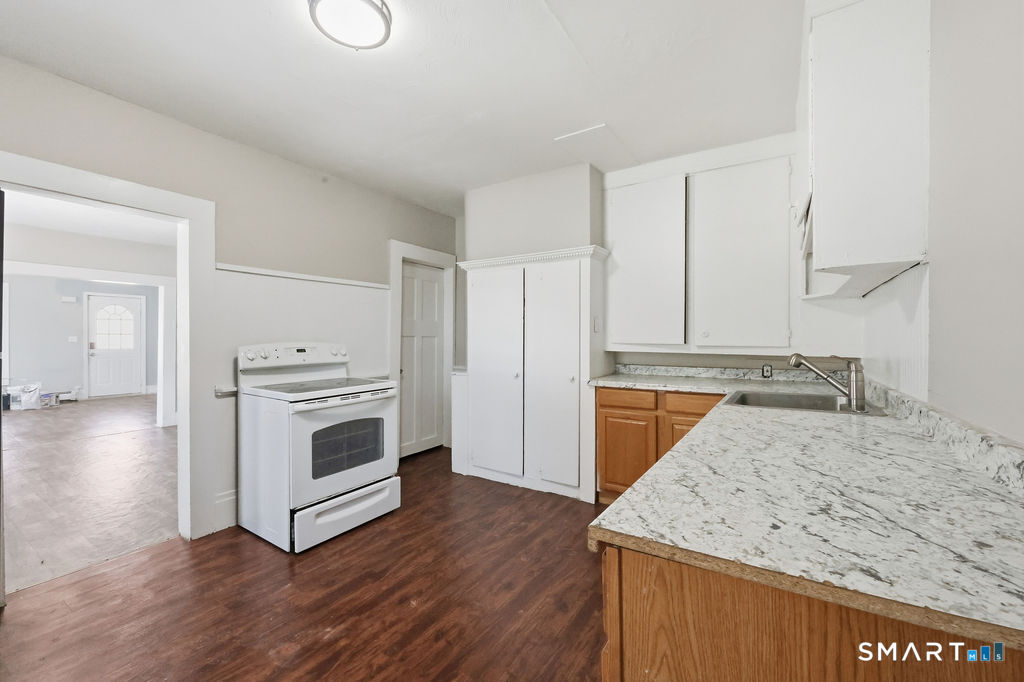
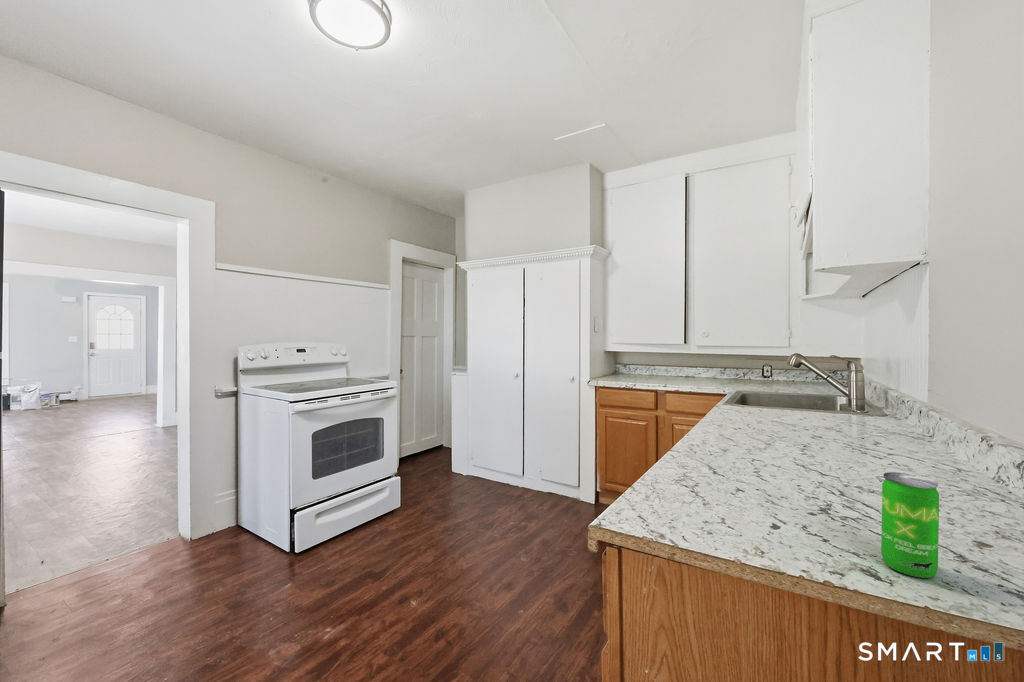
+ beverage can [880,471,940,579]
